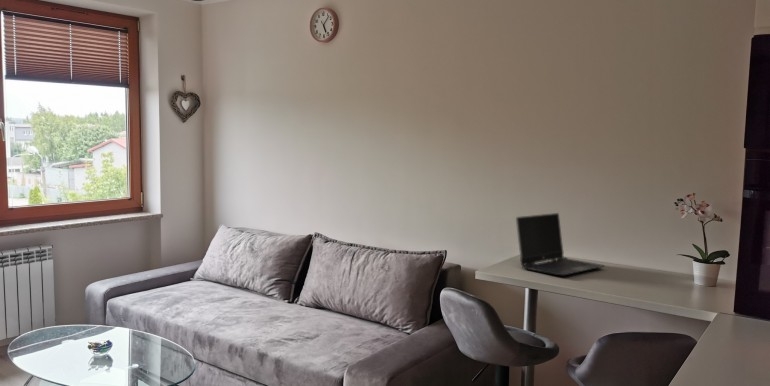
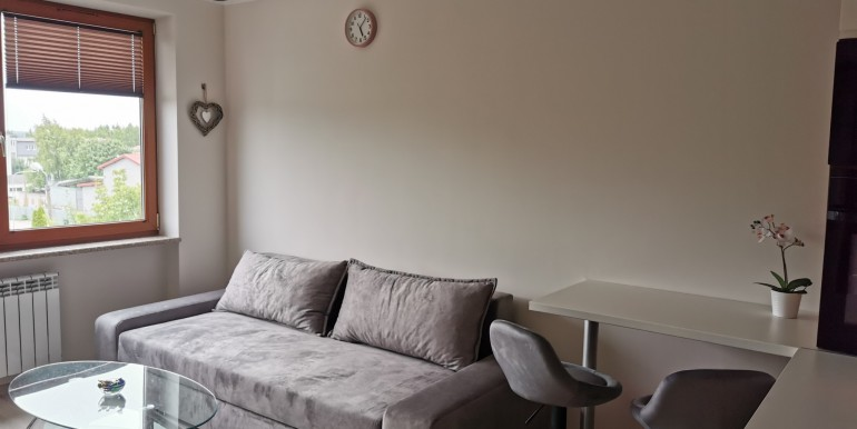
- laptop computer [515,212,606,276]
